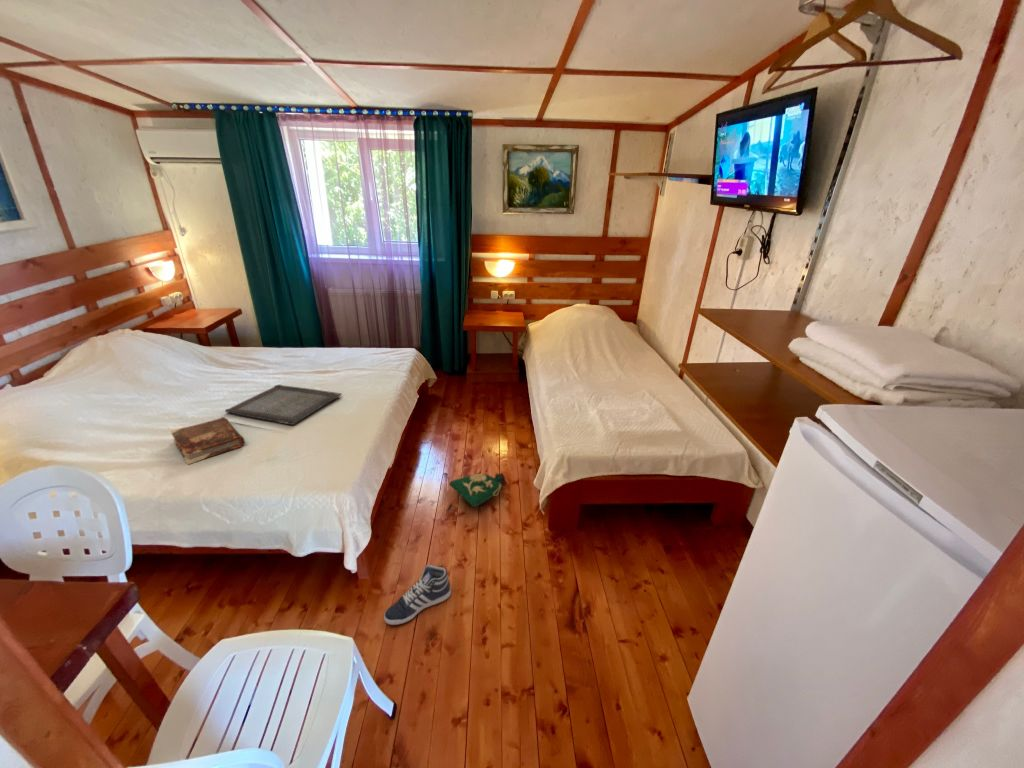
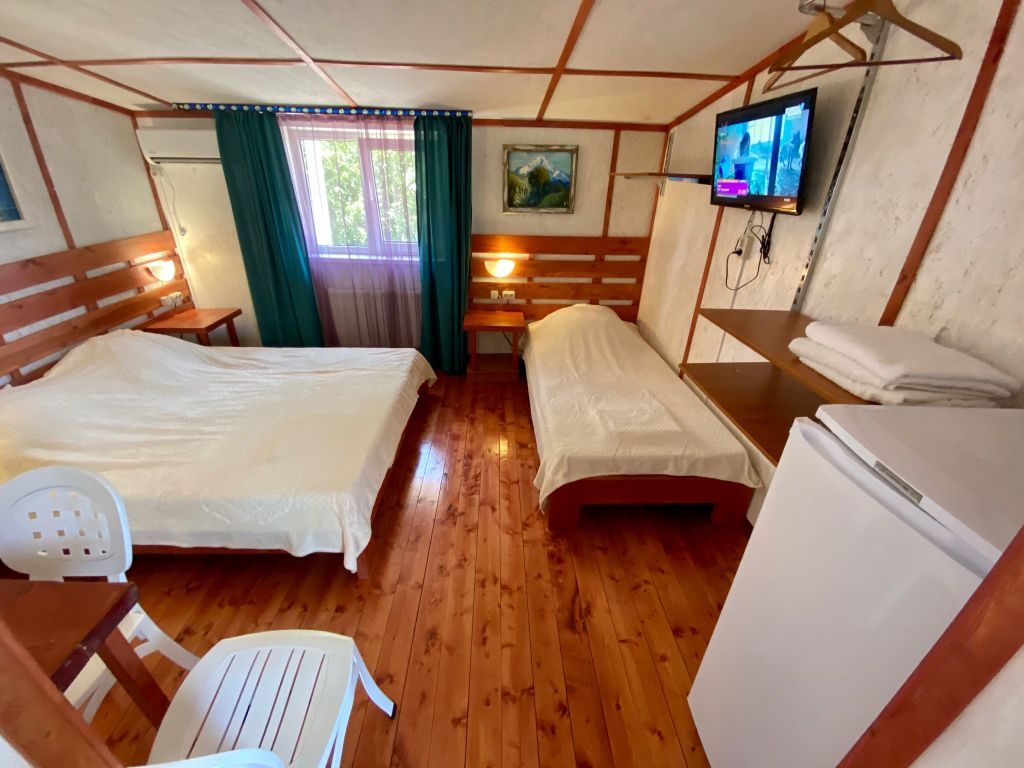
- serving tray [224,384,343,426]
- bag [448,472,507,508]
- book [170,416,246,466]
- sneaker [383,564,452,626]
